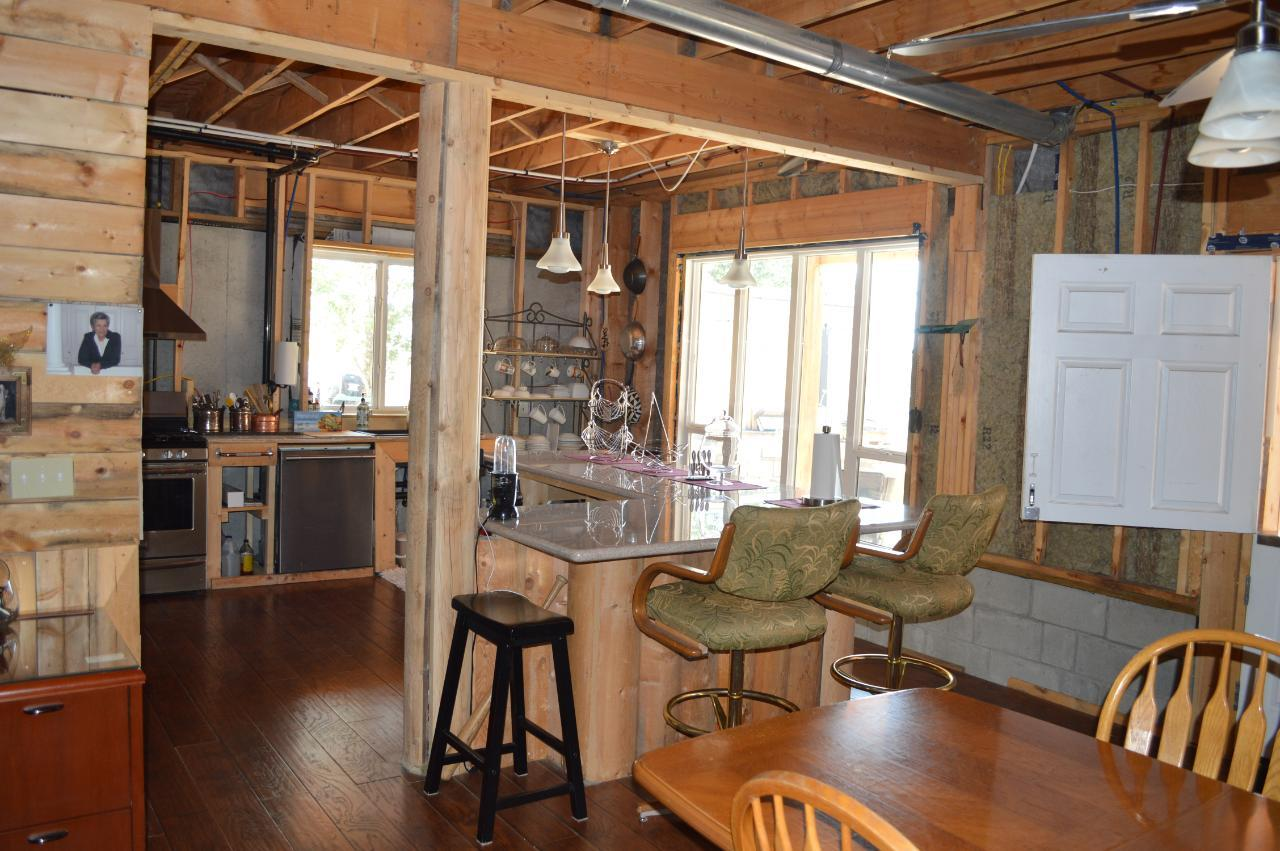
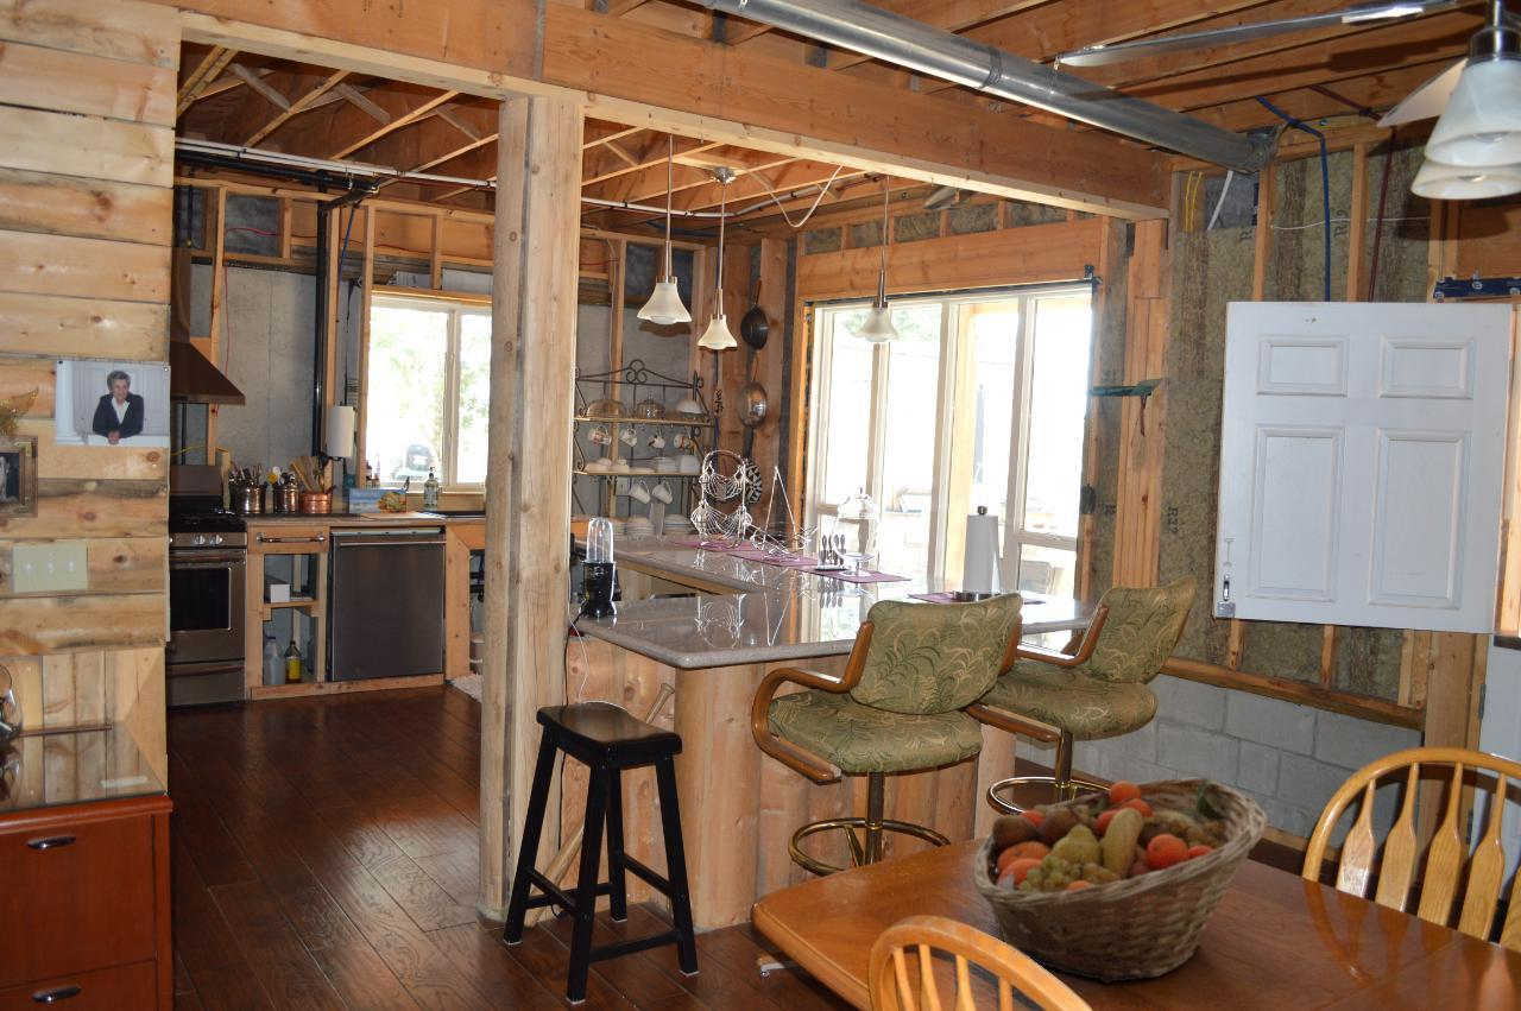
+ fruit basket [972,777,1271,984]
